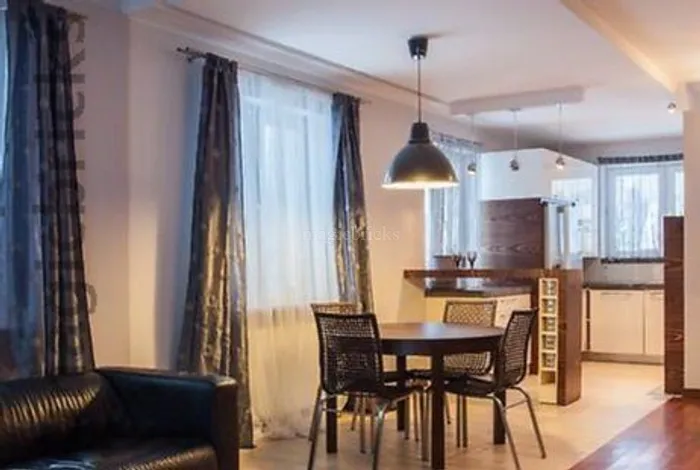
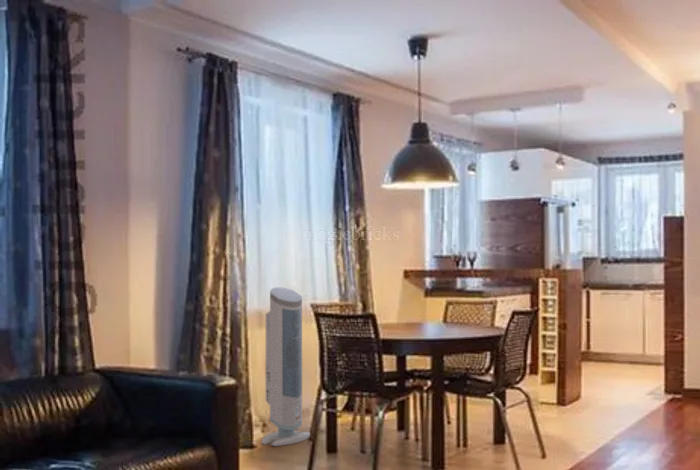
+ air purifier [261,286,311,447]
